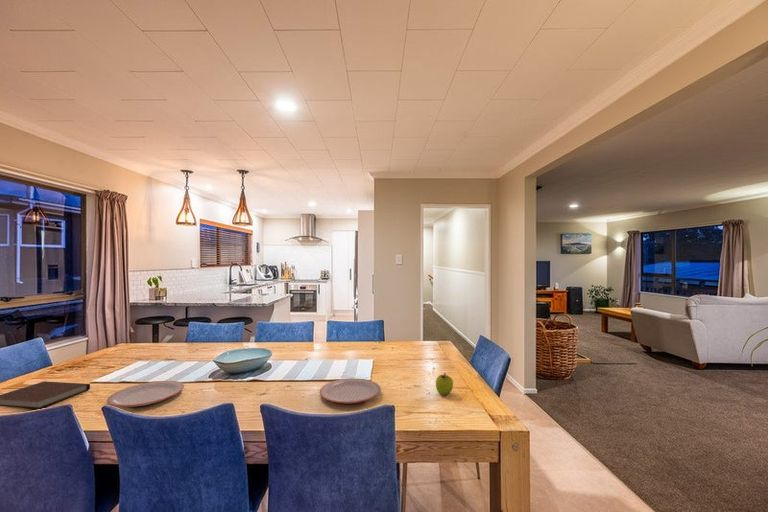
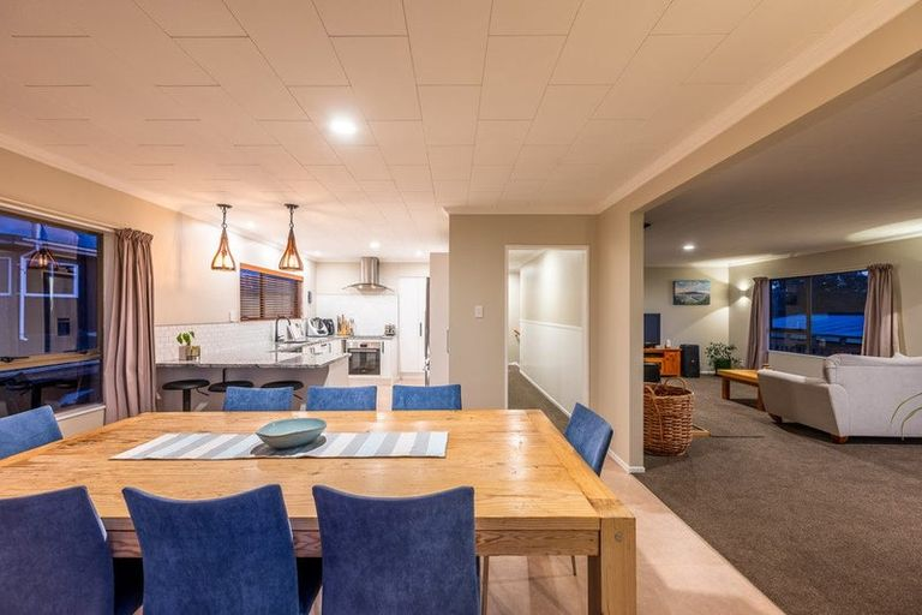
- notebook [0,380,91,410]
- plate [106,380,185,408]
- fruit [435,372,454,396]
- plate [319,377,382,404]
